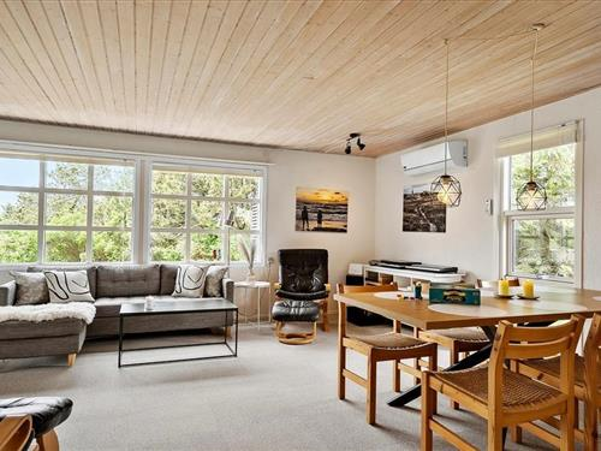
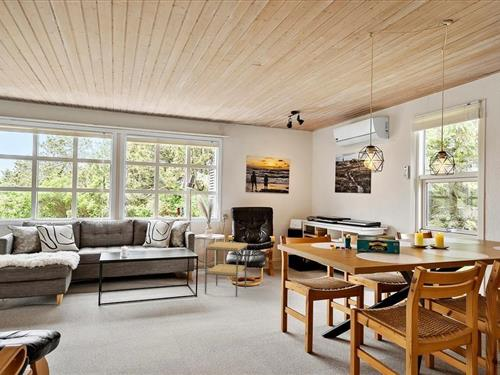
+ side table [204,241,249,298]
